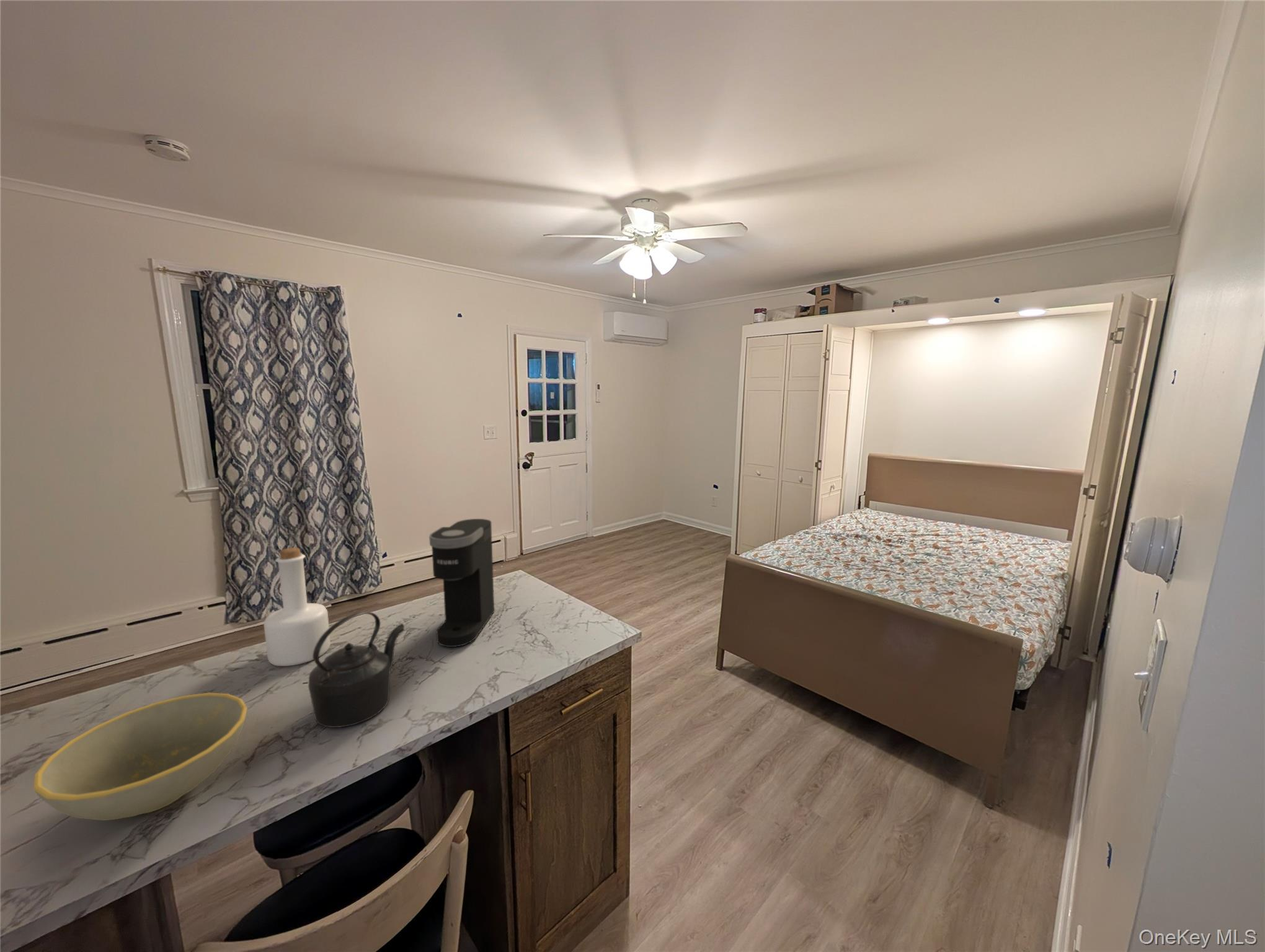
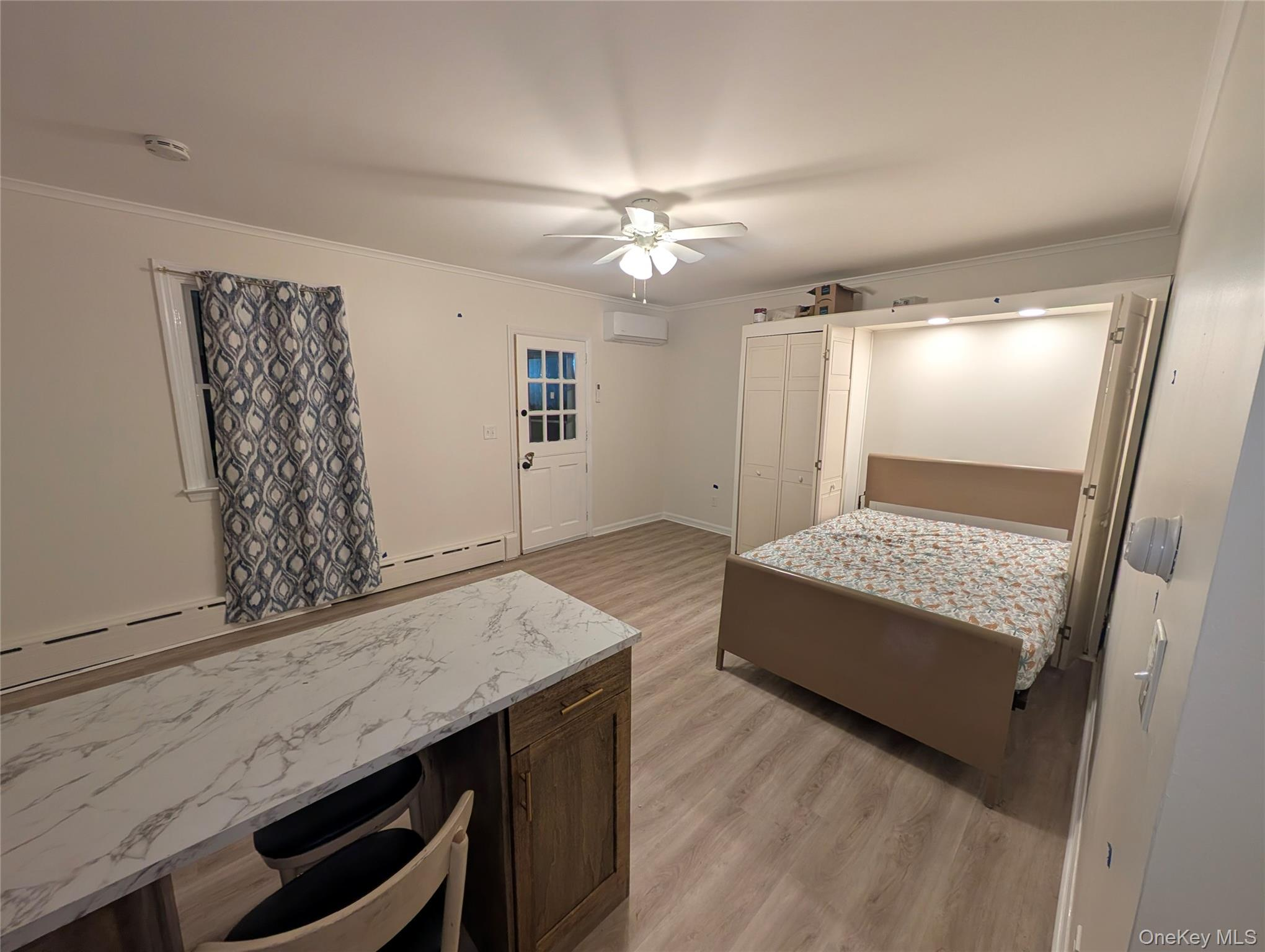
- bowl [33,692,248,821]
- bottle [263,547,331,667]
- kettle [308,611,405,728]
- coffee maker [428,518,495,648]
